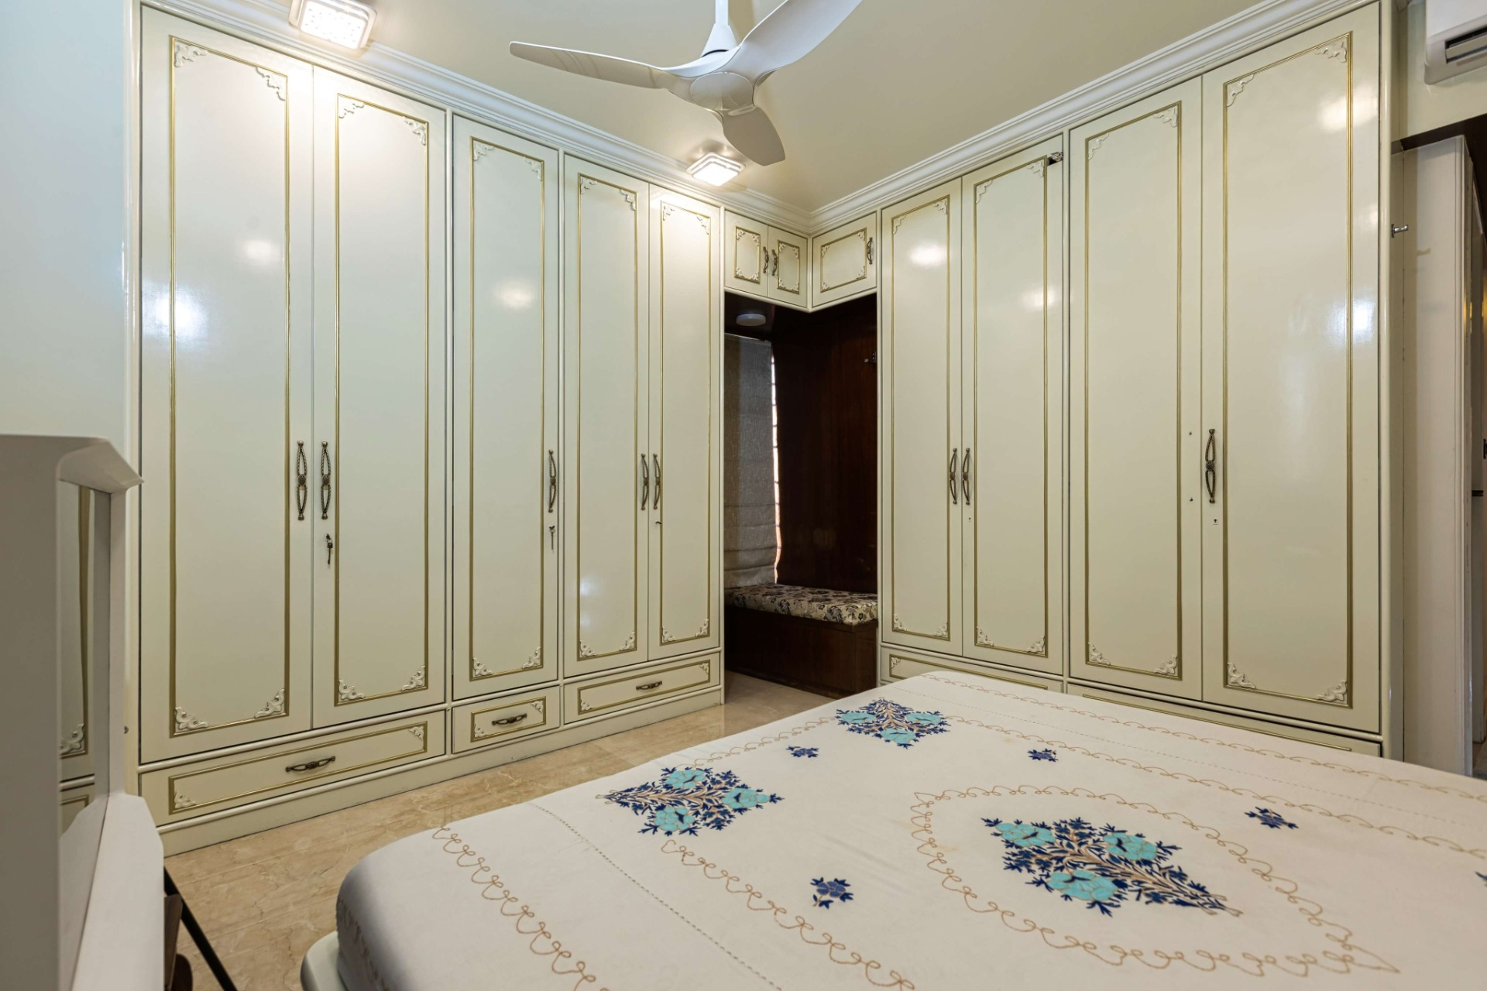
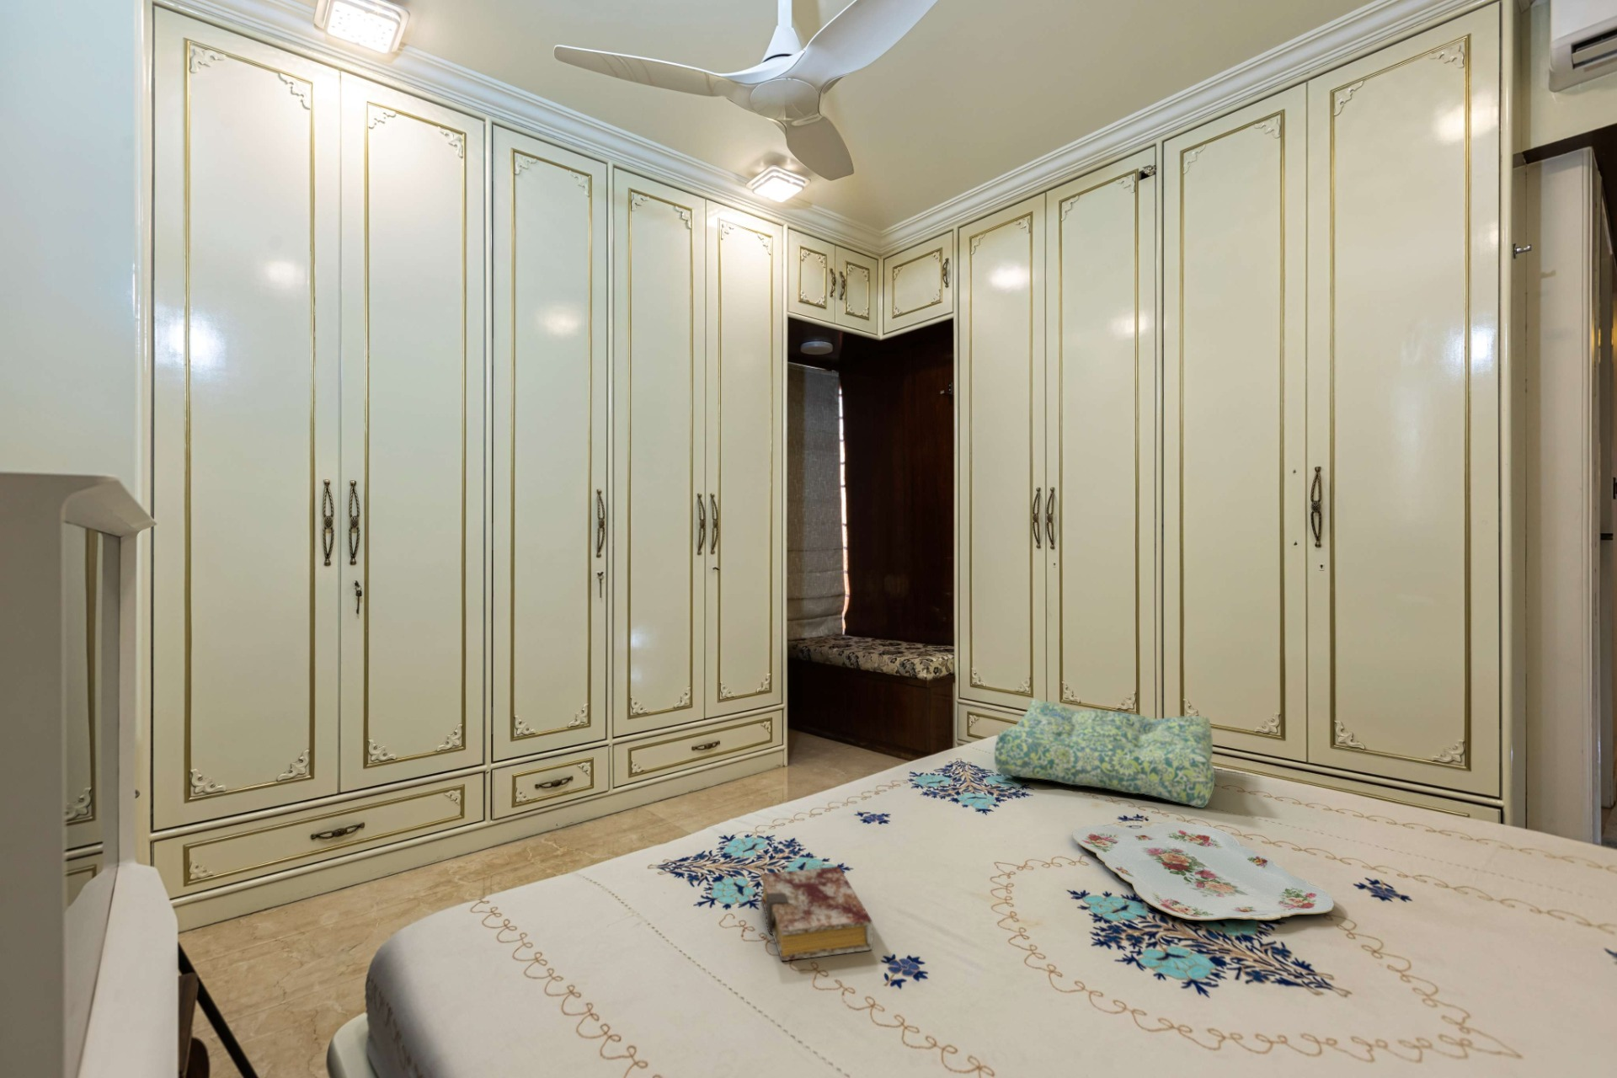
+ seat cushion [994,698,1215,808]
+ serving tray [1071,821,1335,922]
+ book [760,866,875,961]
